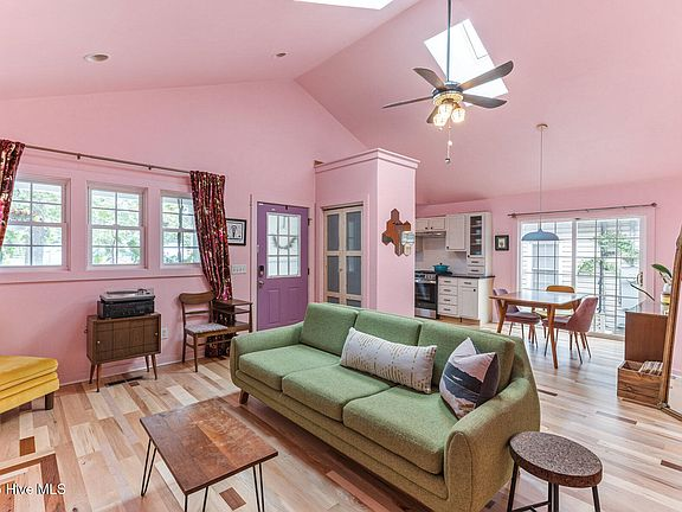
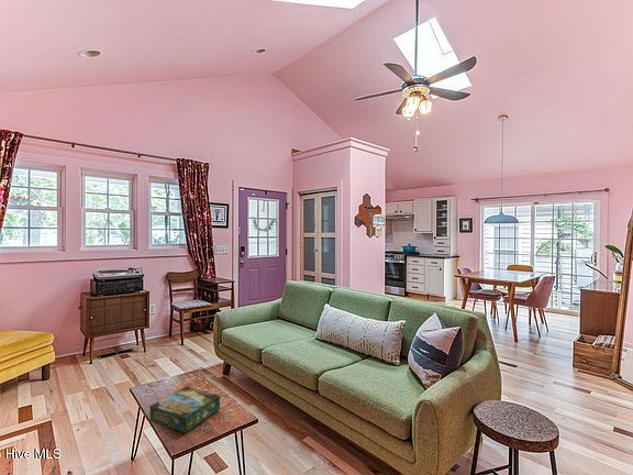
+ board game [149,385,221,434]
